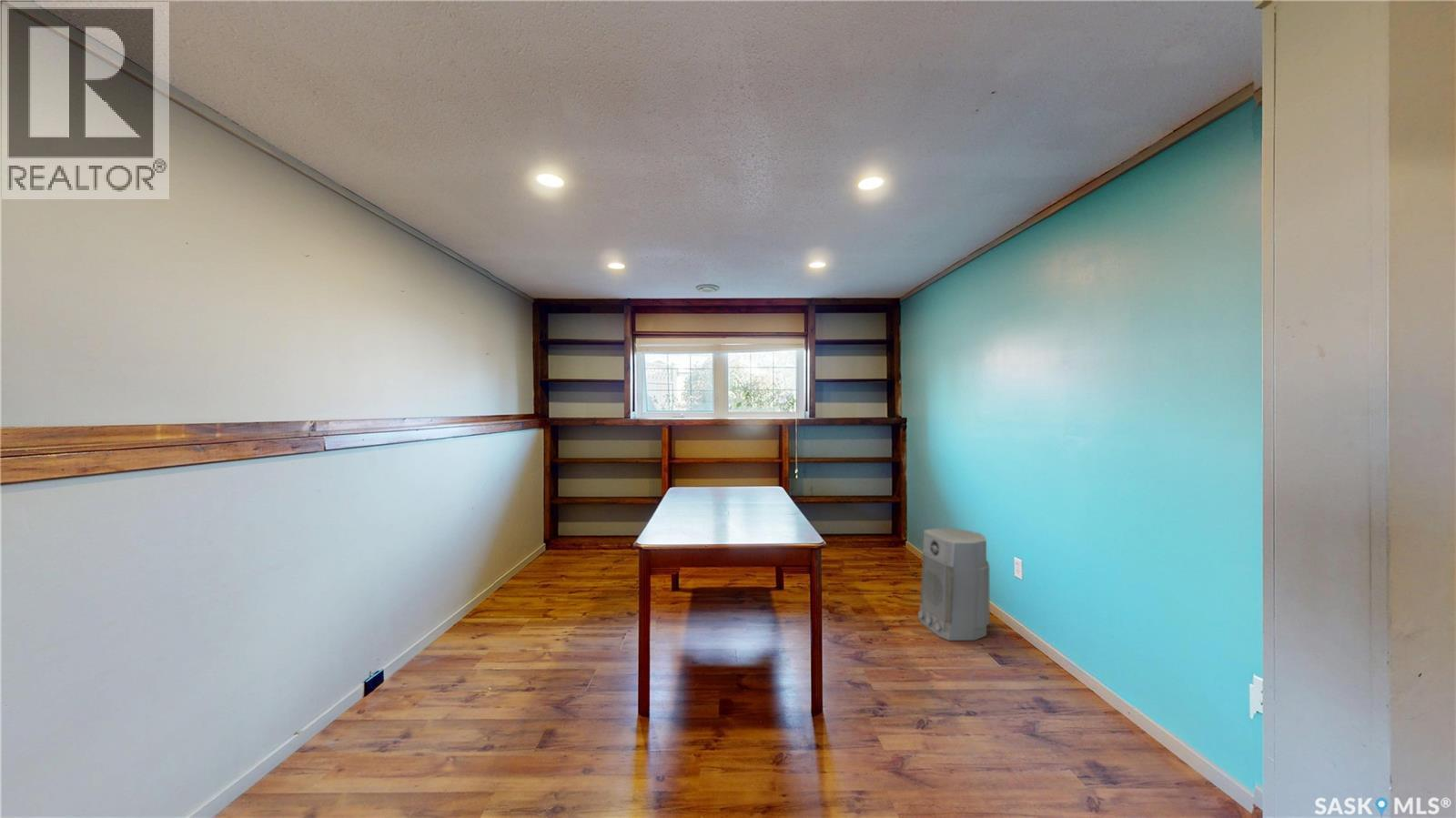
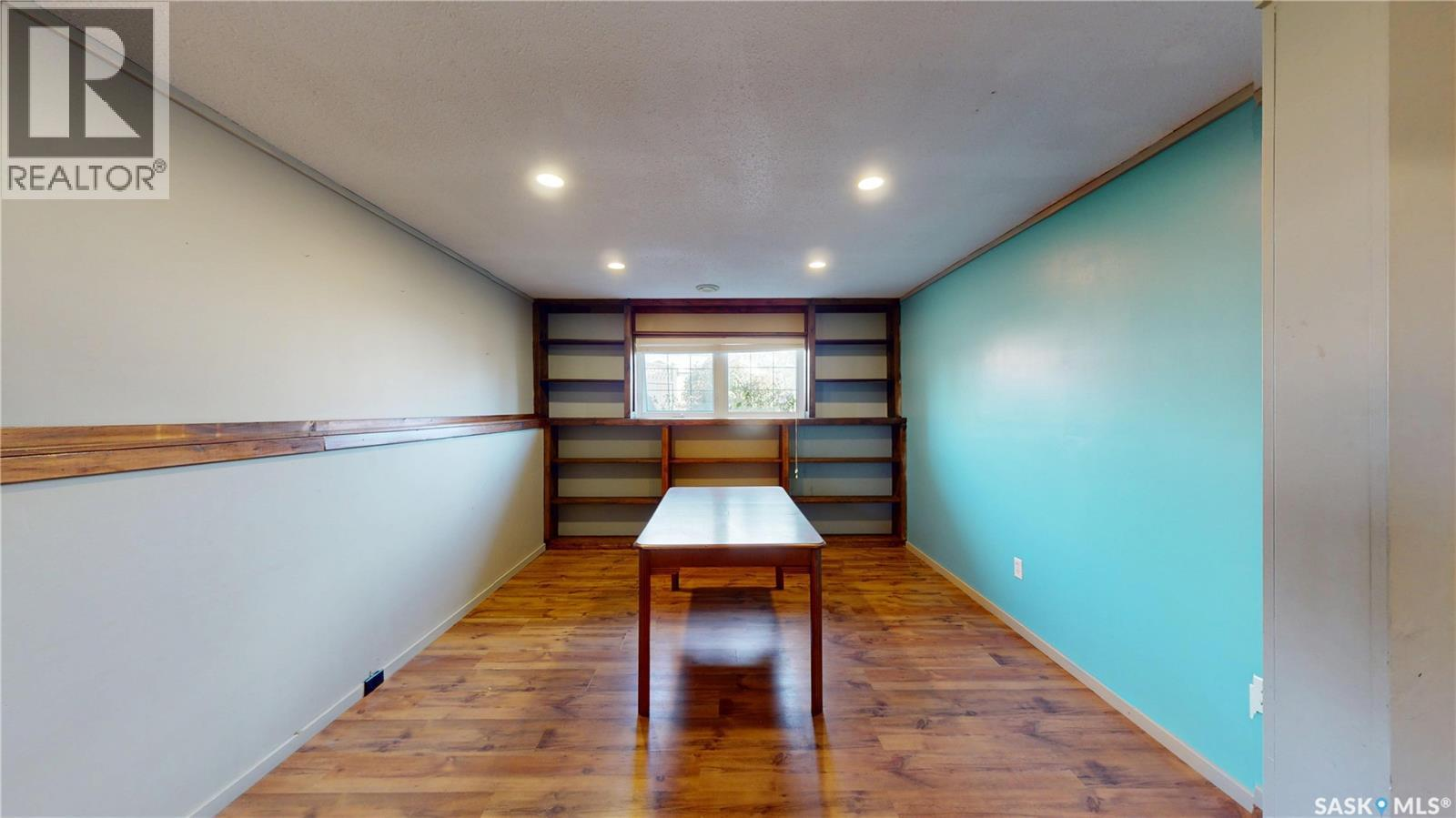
- air purifier [917,528,991,641]
